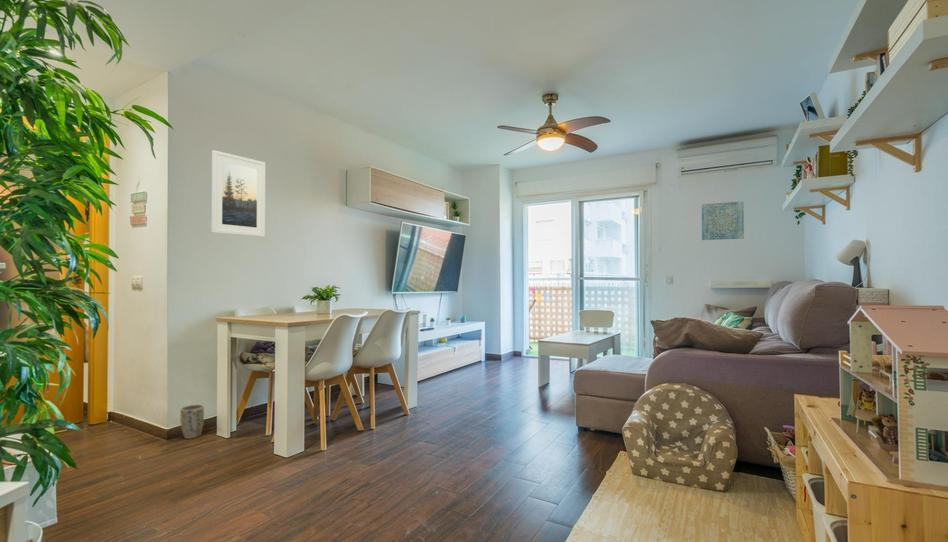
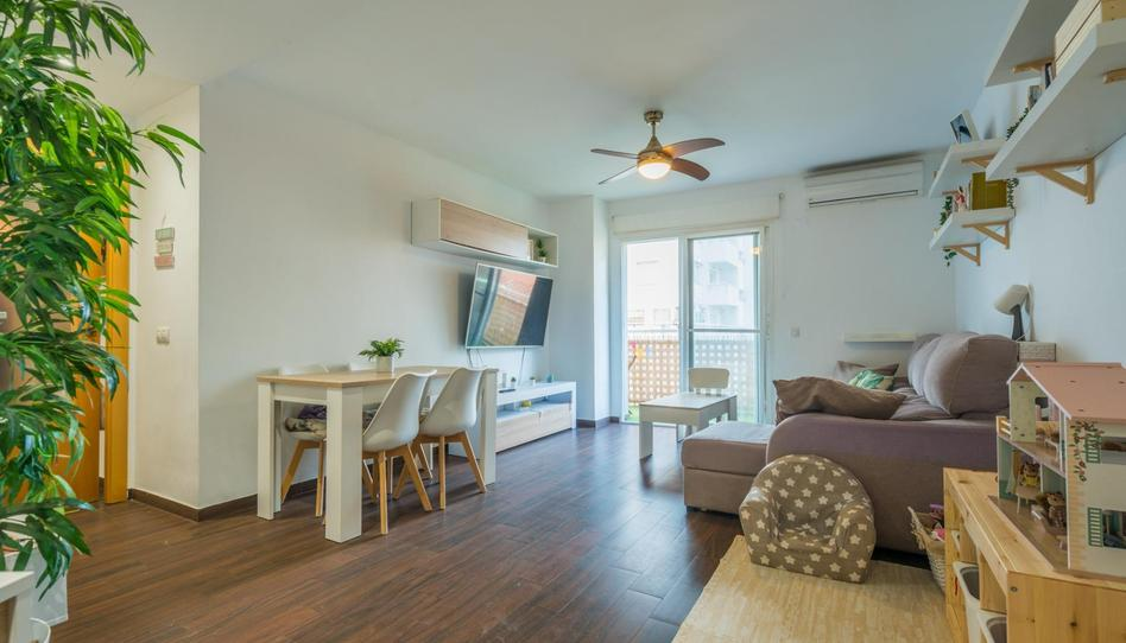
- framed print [210,149,266,238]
- wall art [701,200,745,241]
- plant pot [180,404,205,440]
